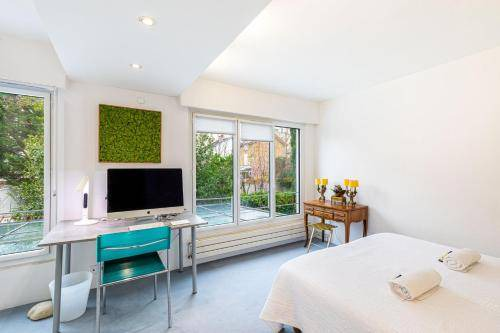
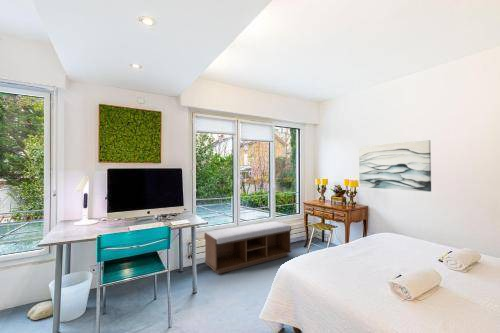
+ bench [204,220,292,275]
+ wall art [358,139,432,193]
